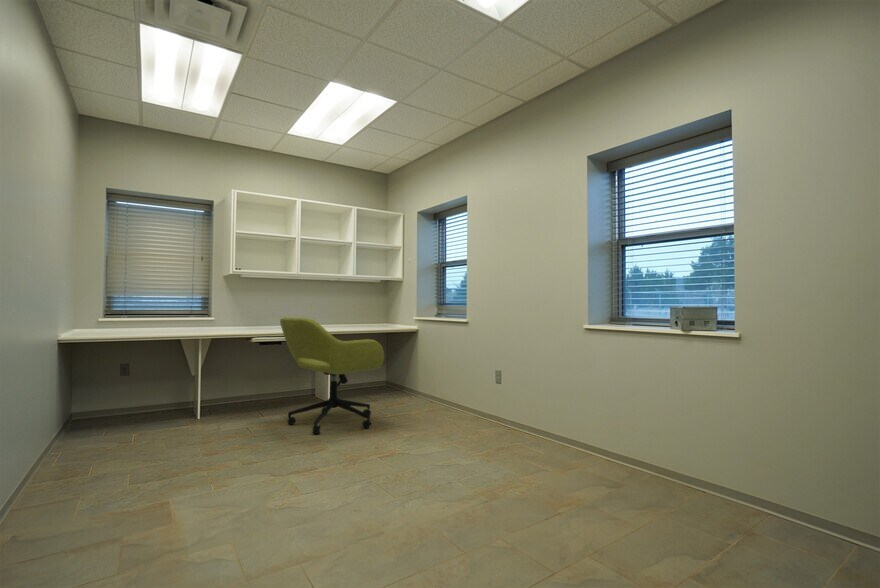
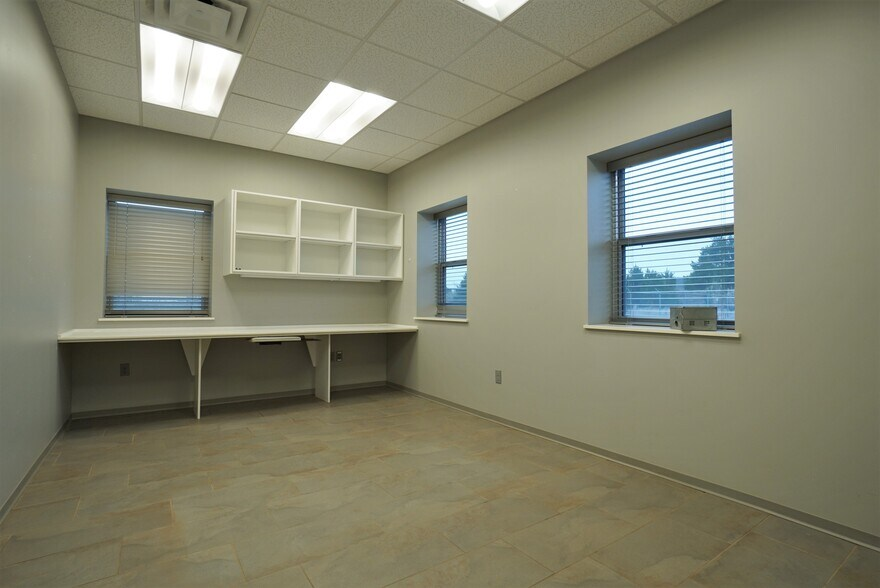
- office chair [279,316,385,435]
